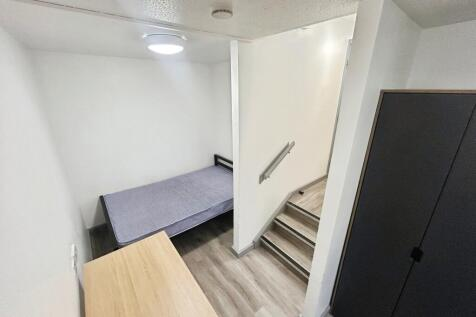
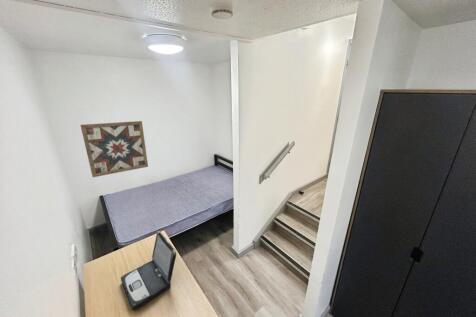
+ laptop [120,230,177,311]
+ wall art [80,120,149,178]
